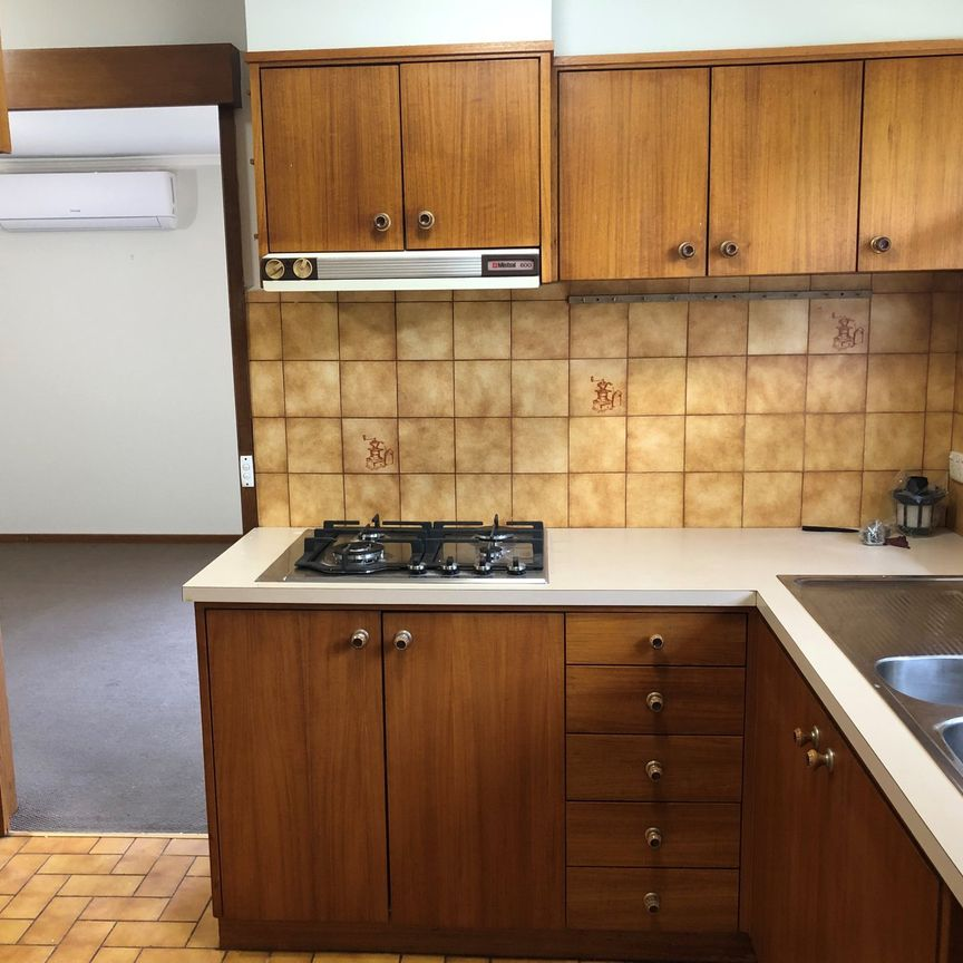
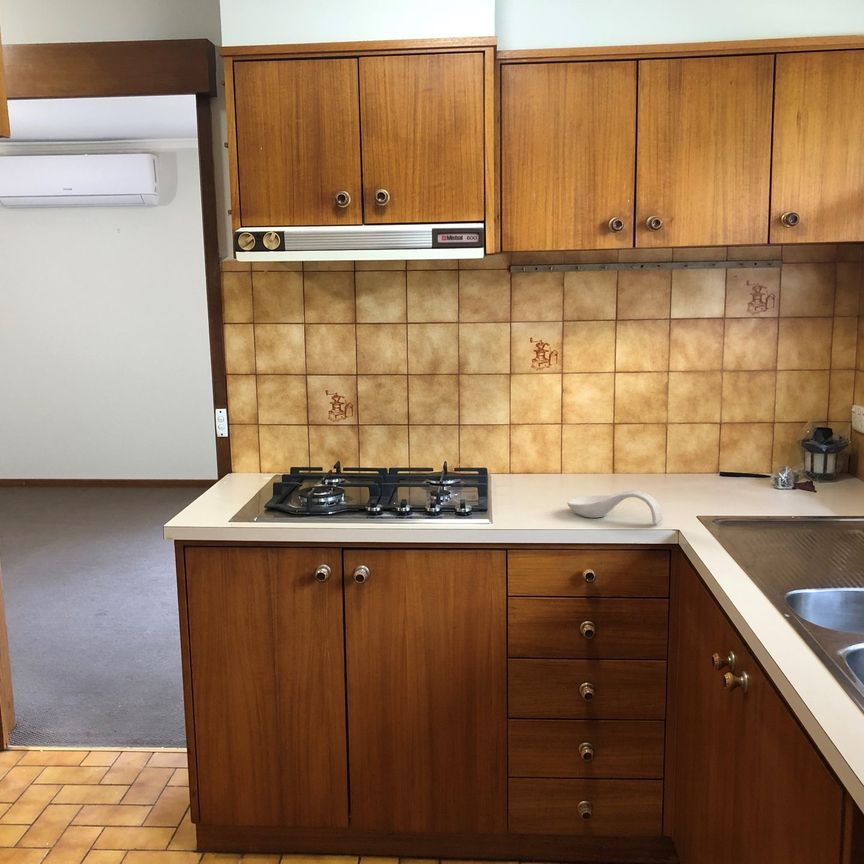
+ spoon rest [566,489,664,525]
